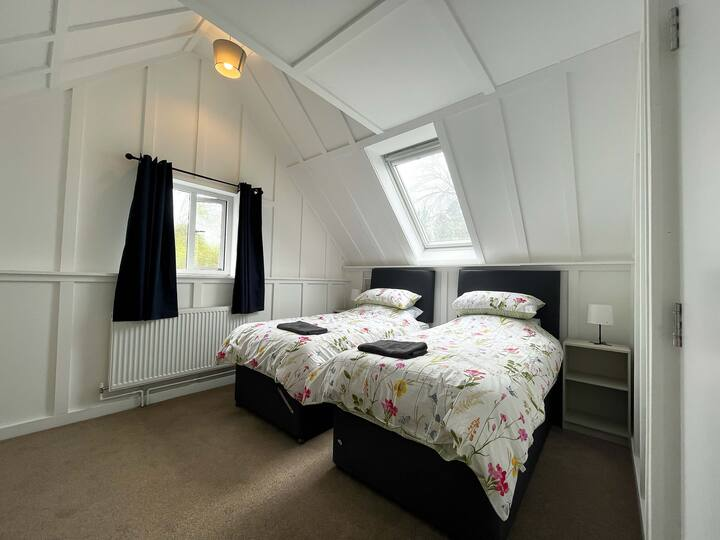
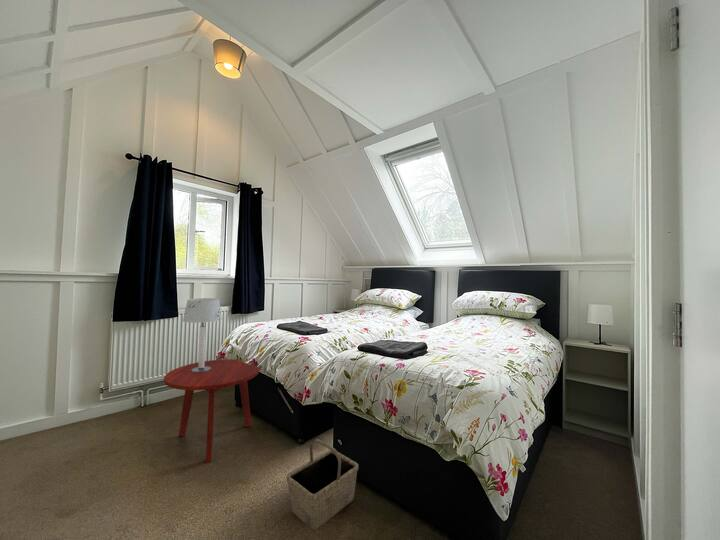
+ basket [286,438,360,531]
+ side table [163,358,261,464]
+ table lamp [182,297,223,372]
